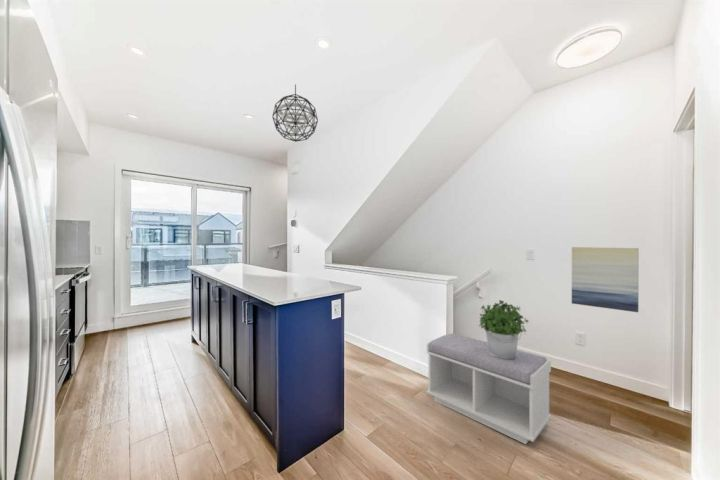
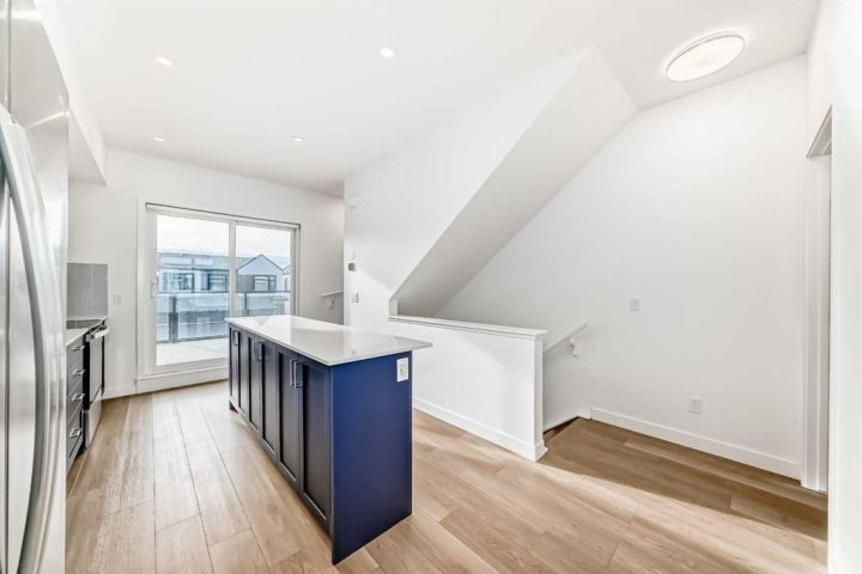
- bench [426,332,552,445]
- wall art [571,246,639,313]
- potted plant [478,299,530,359]
- pendant light [271,83,319,143]
